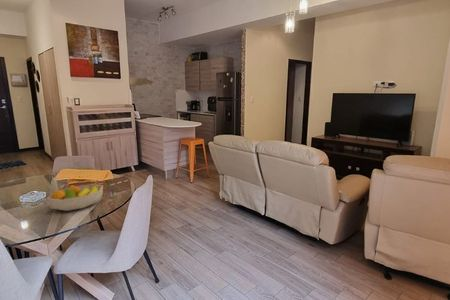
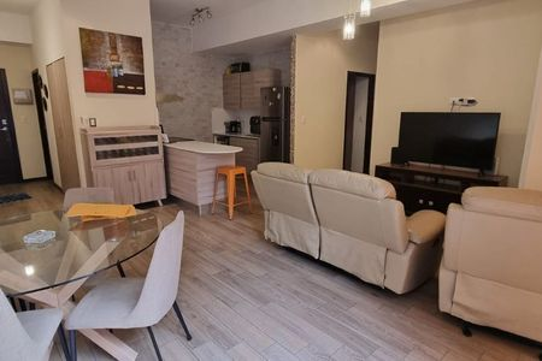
- fruit bowl [46,183,104,212]
